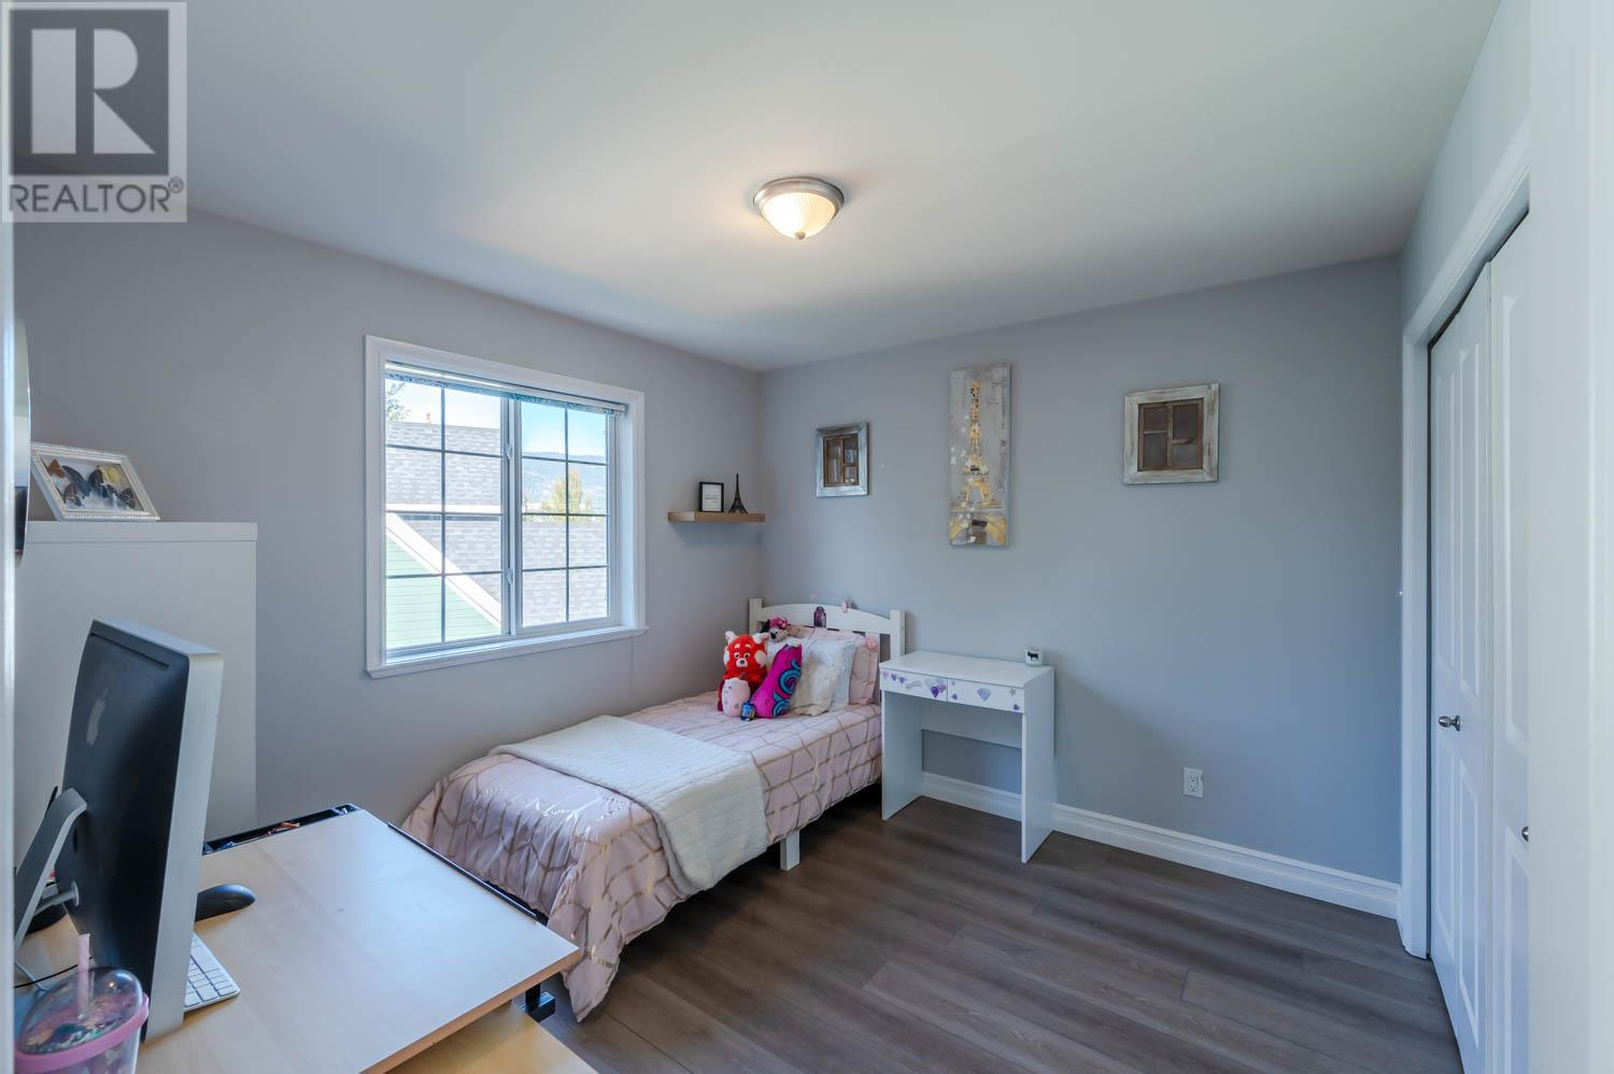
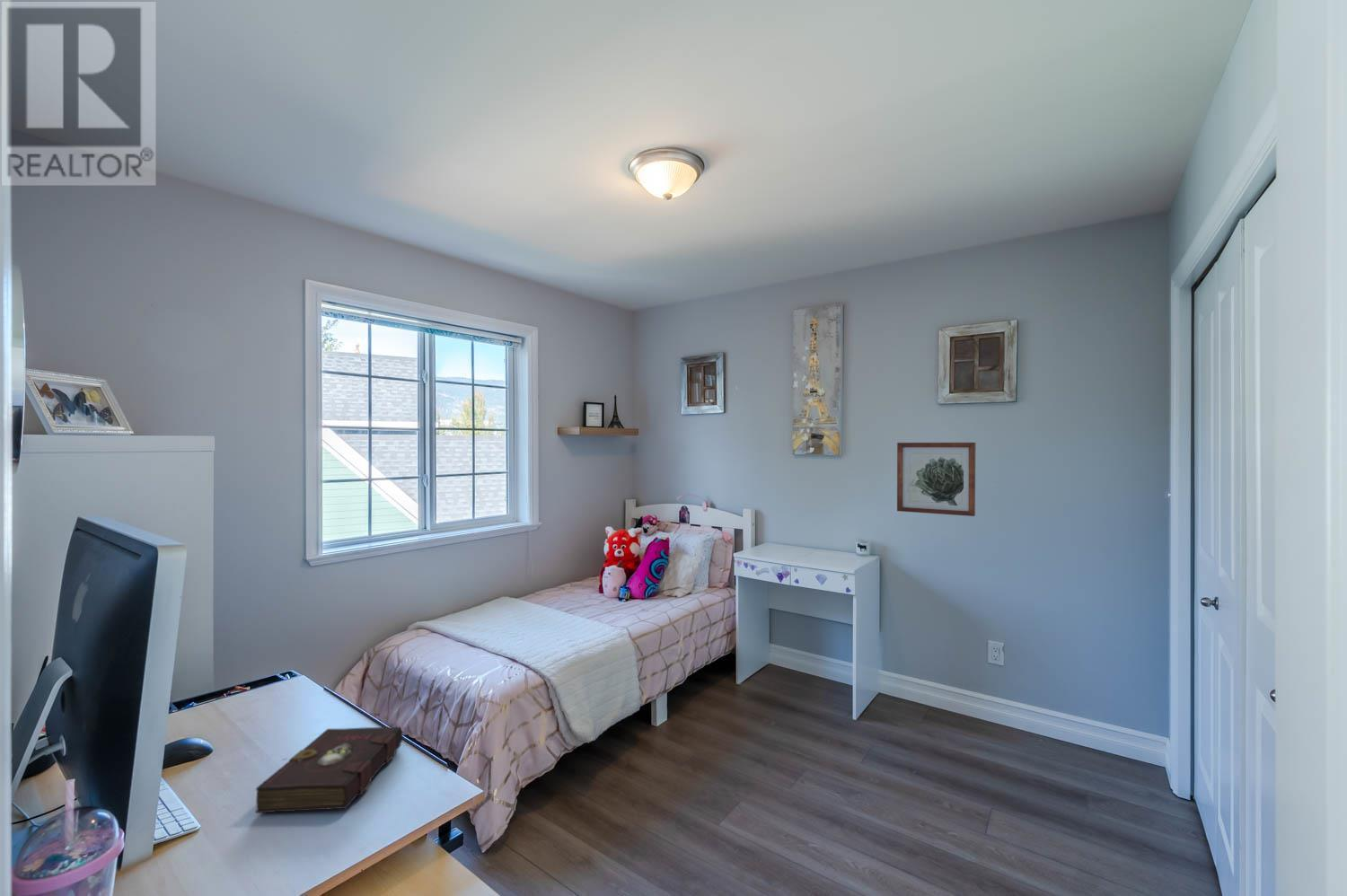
+ wall art [896,442,977,517]
+ book [255,726,403,814]
